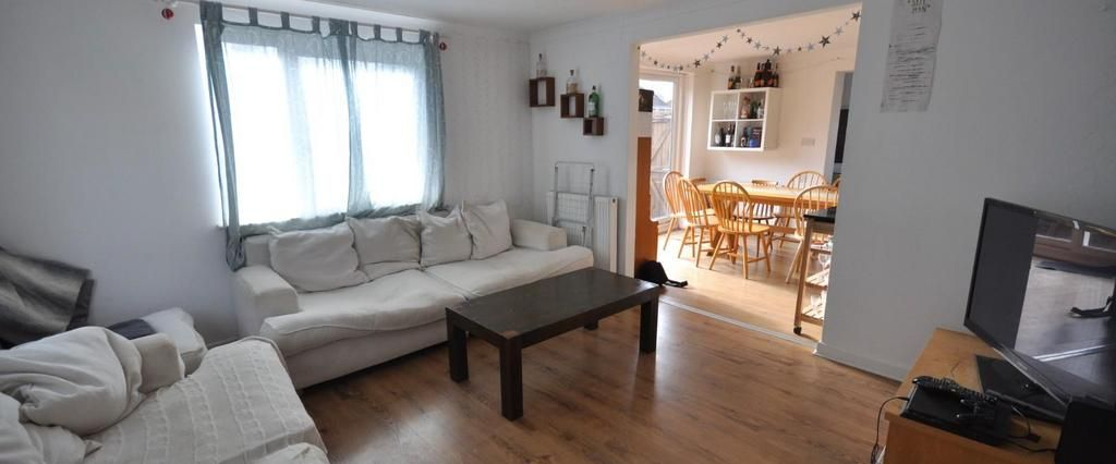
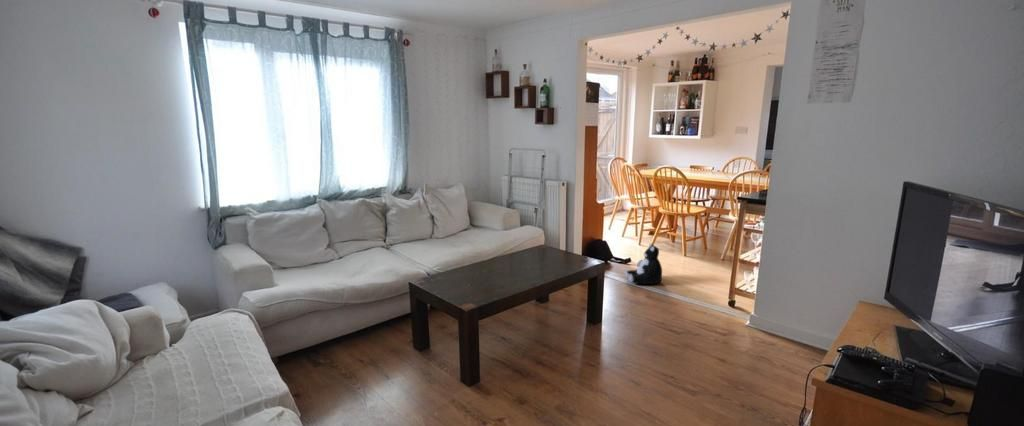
+ plush toy [623,243,663,285]
